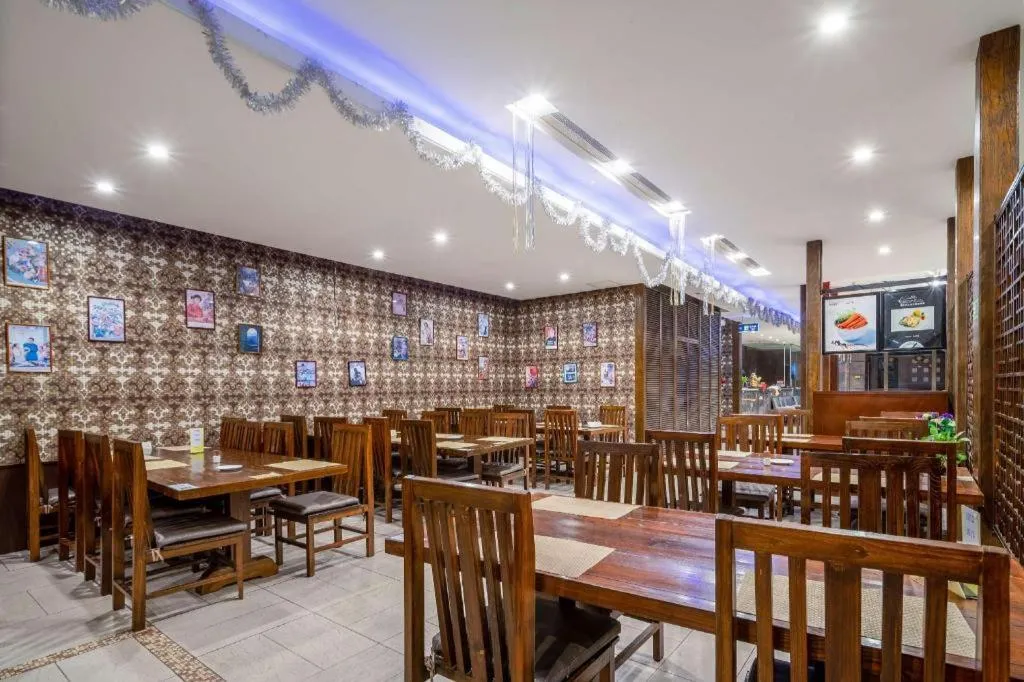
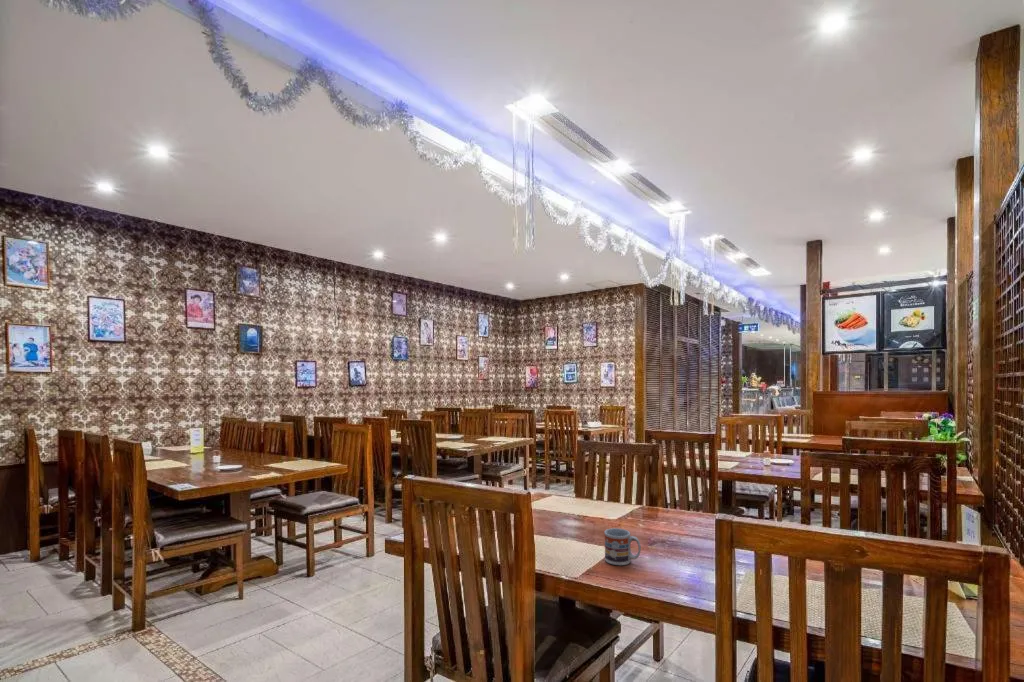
+ cup [603,527,642,566]
